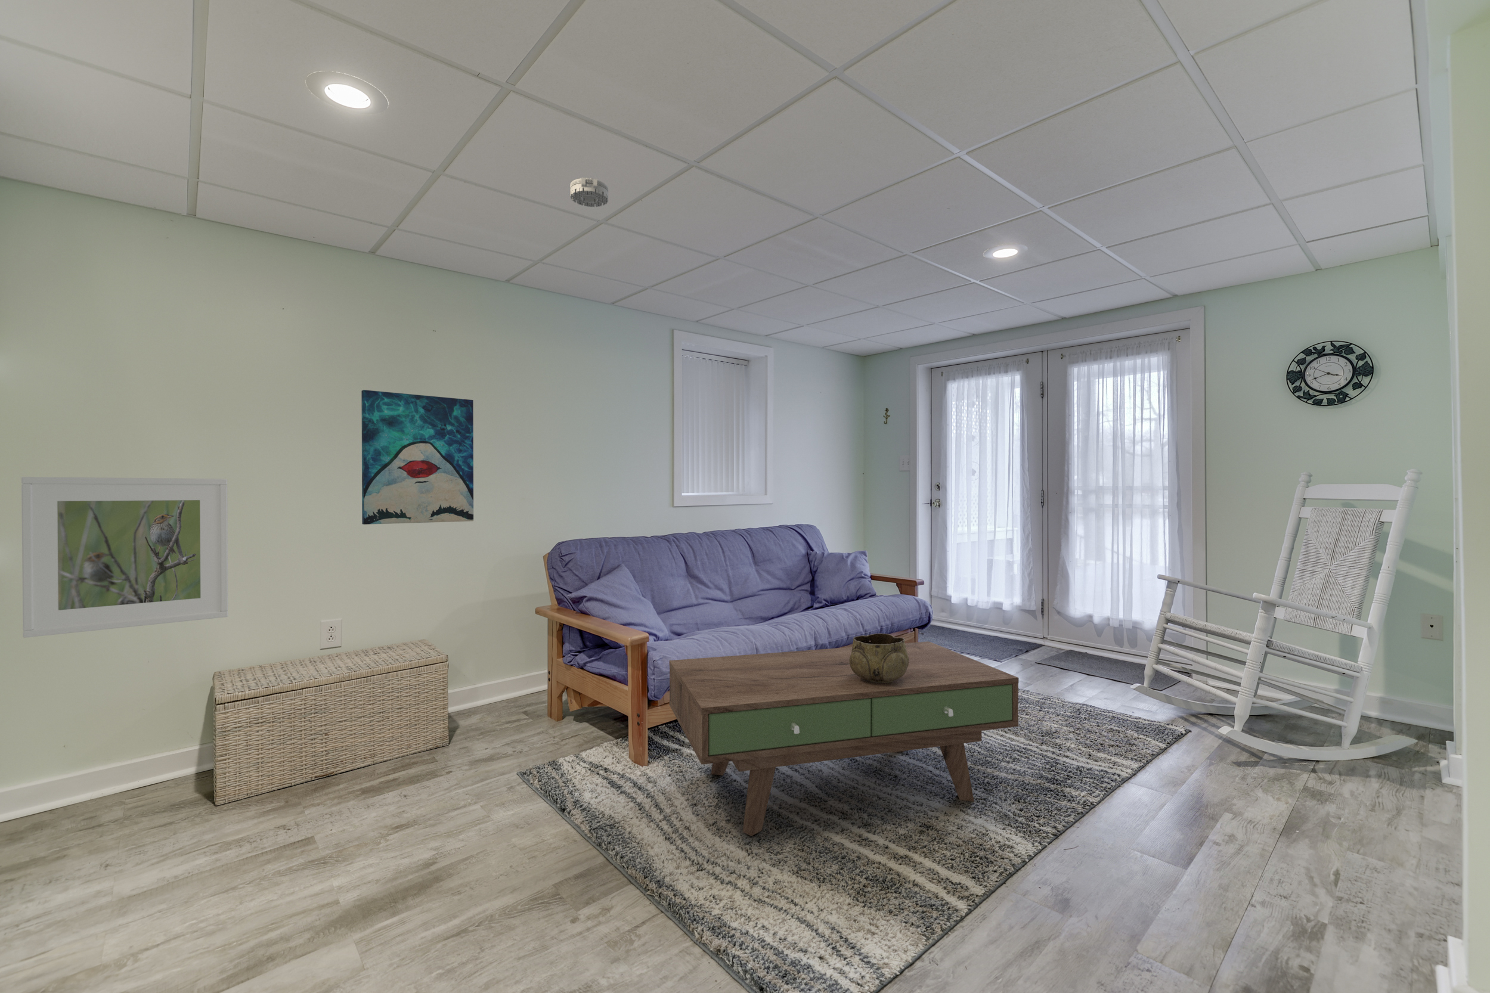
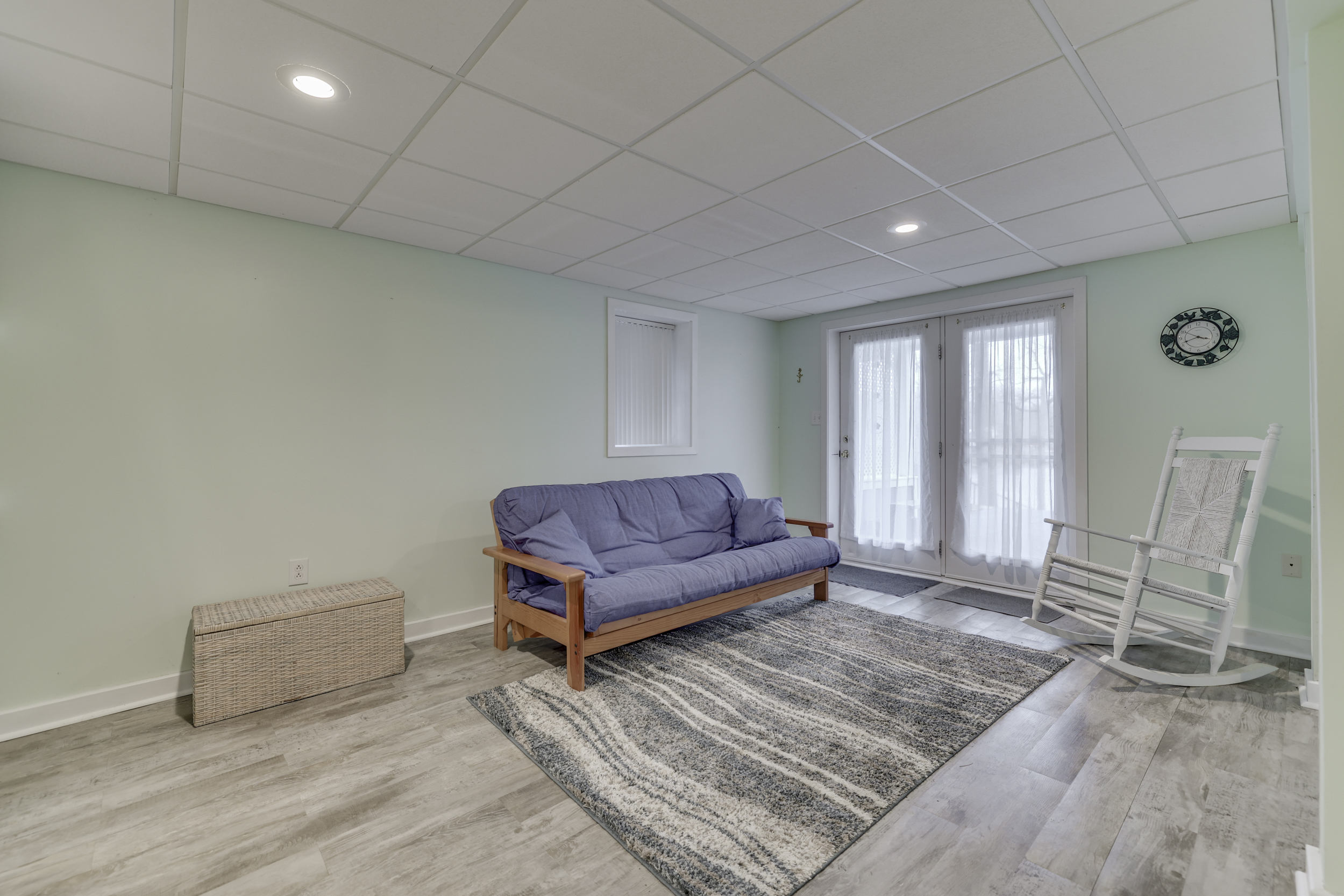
- wall art [360,389,474,525]
- smoke detector [570,177,609,207]
- decorative bowl [849,633,909,683]
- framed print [21,477,229,638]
- coffee table [669,641,1020,837]
